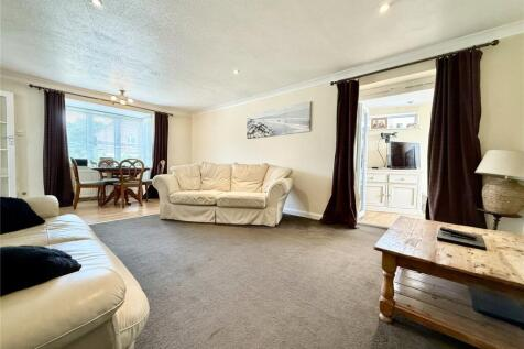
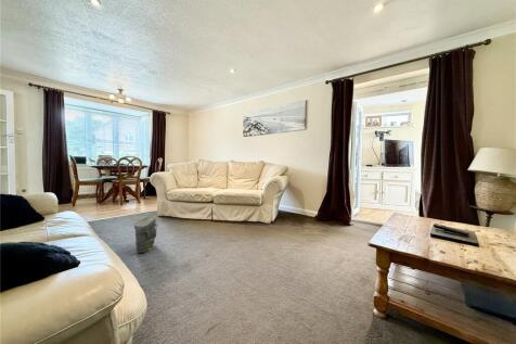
+ bag [133,215,158,254]
